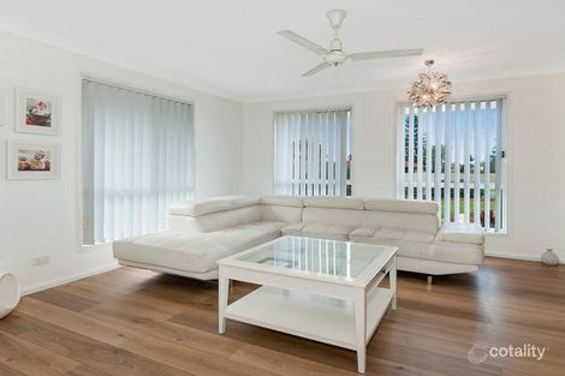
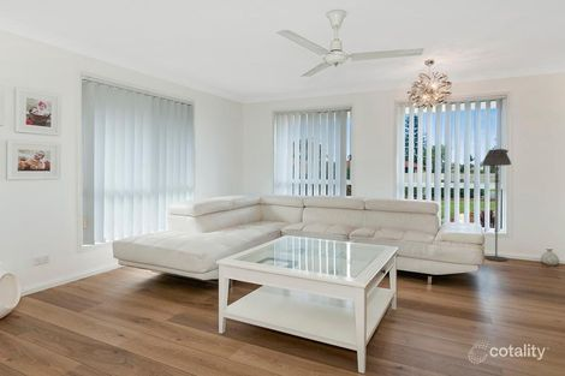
+ floor lamp [481,148,512,262]
